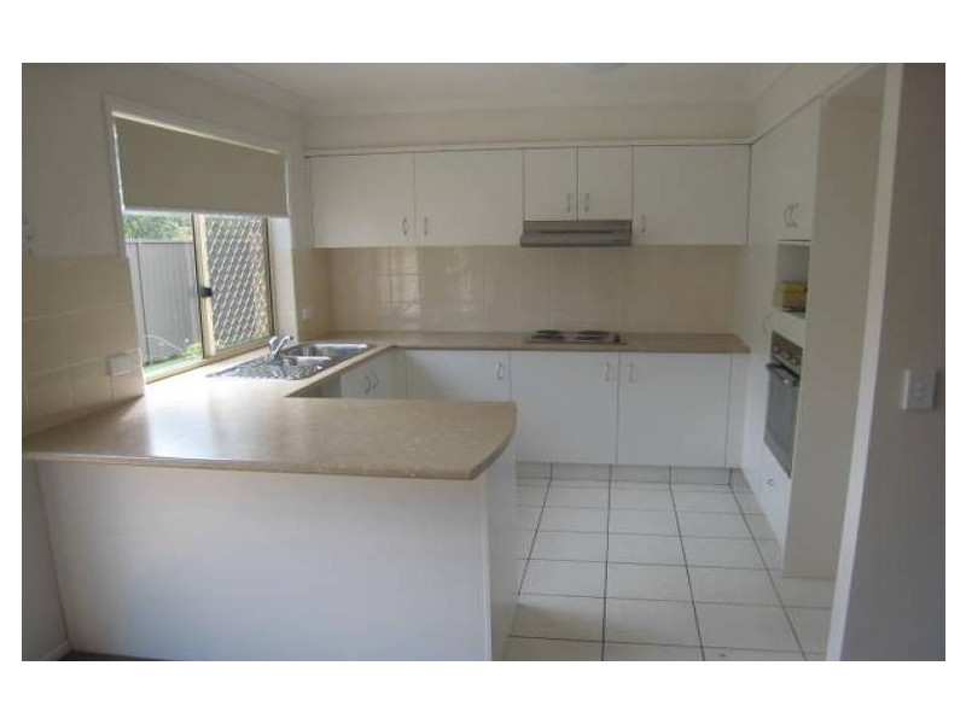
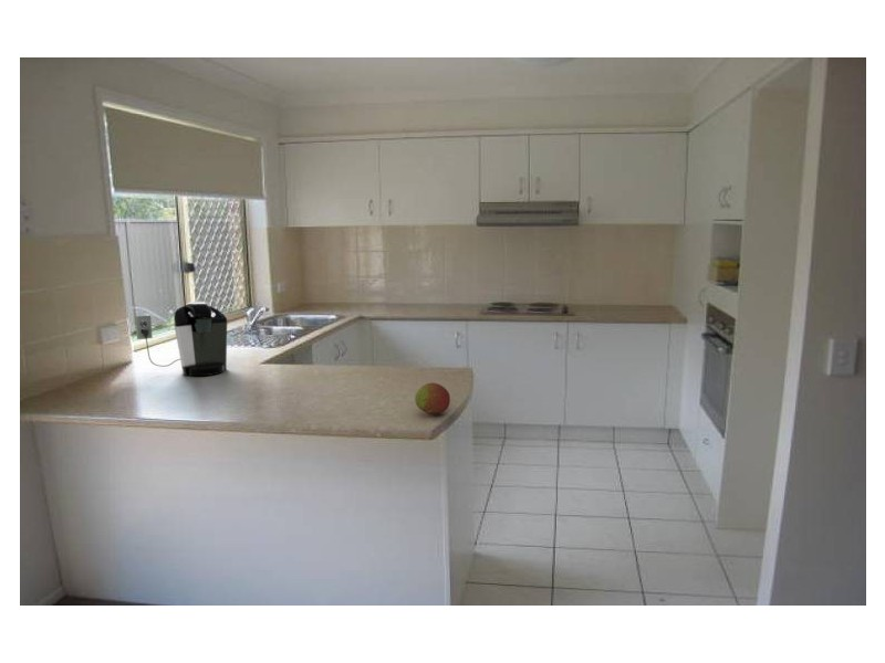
+ coffee maker [134,301,228,377]
+ fruit [414,382,451,415]
